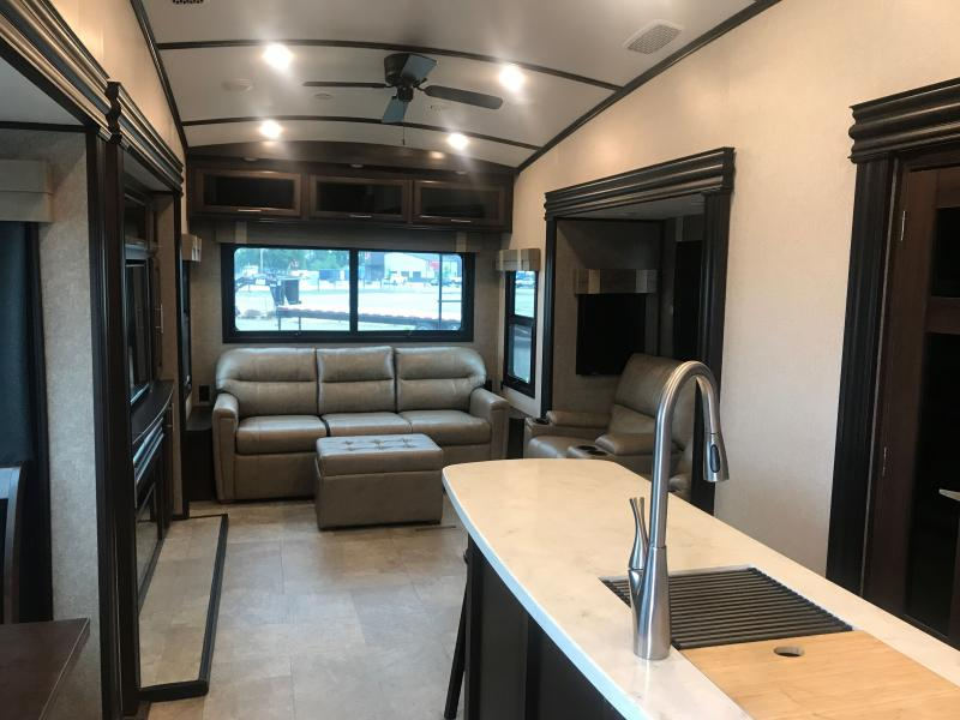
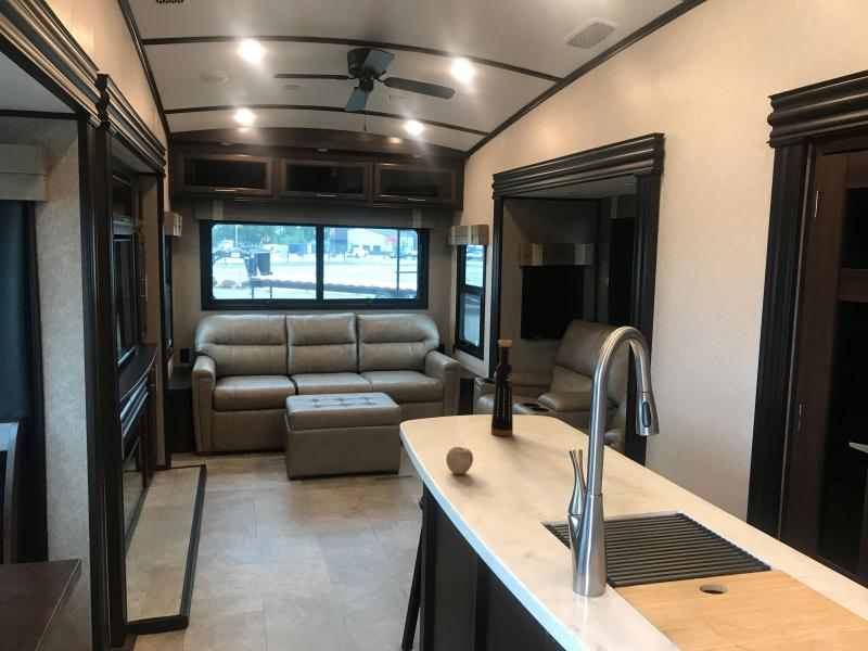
+ apple [445,445,474,475]
+ bottle [489,339,514,437]
